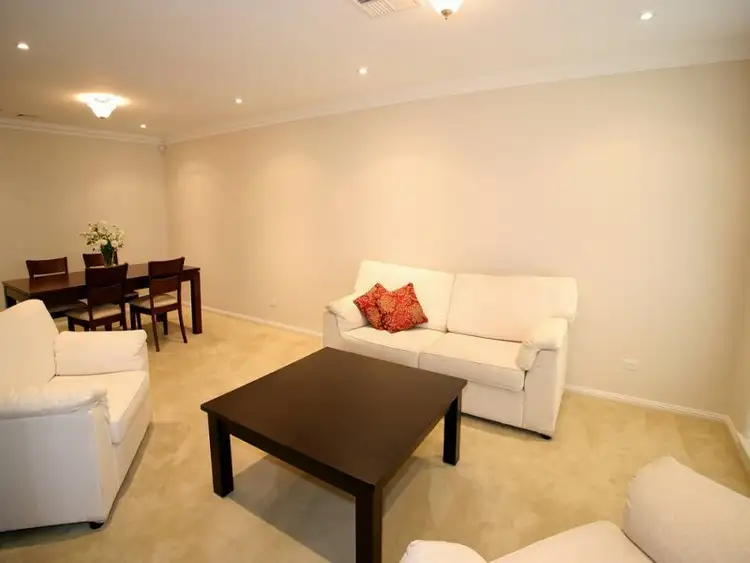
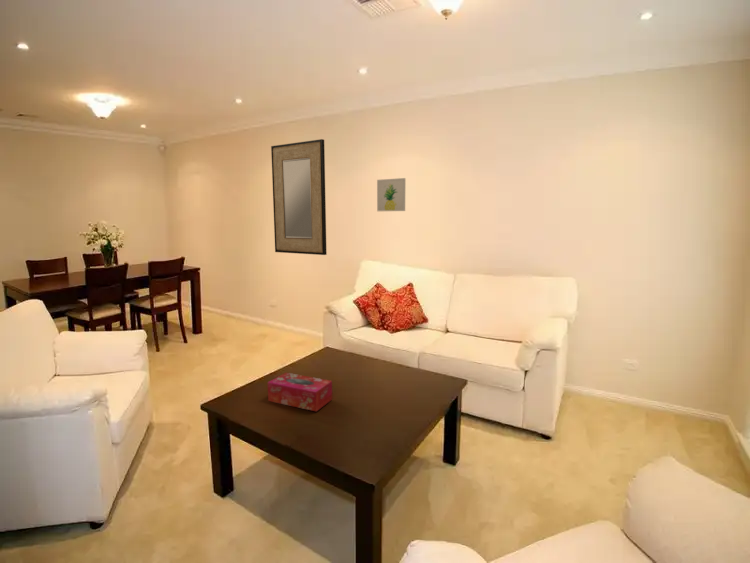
+ home mirror [270,138,328,256]
+ tissue box [267,372,333,413]
+ wall art [376,177,406,212]
